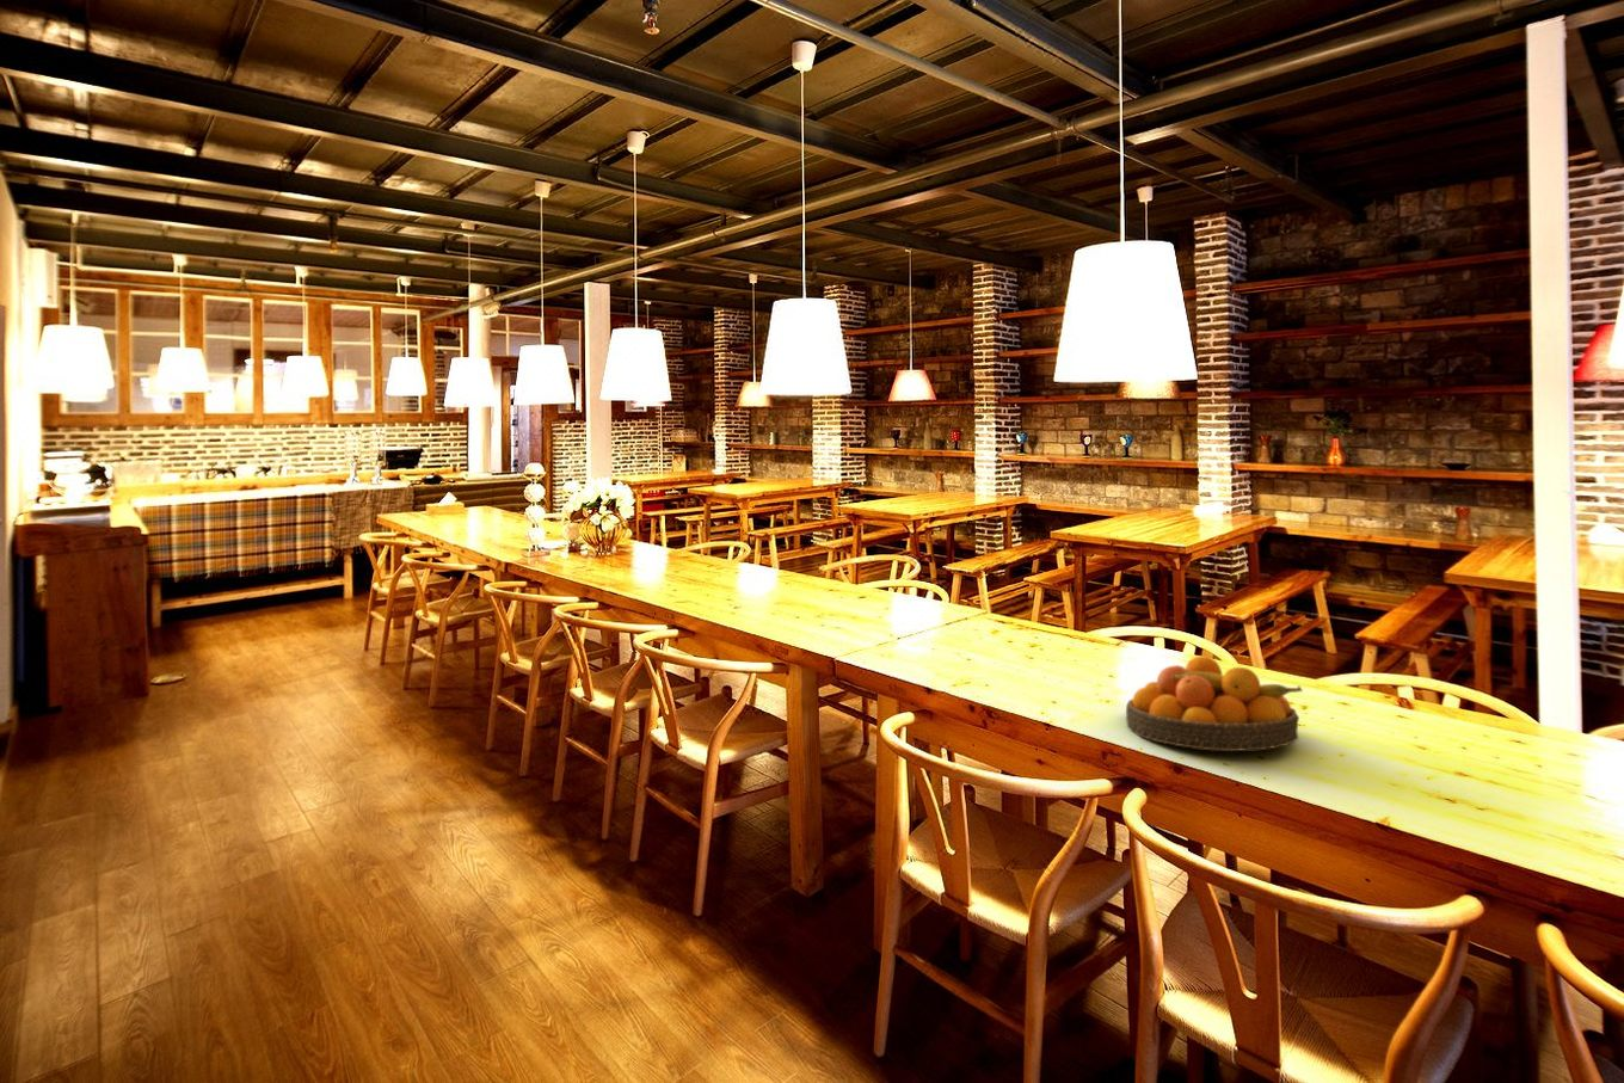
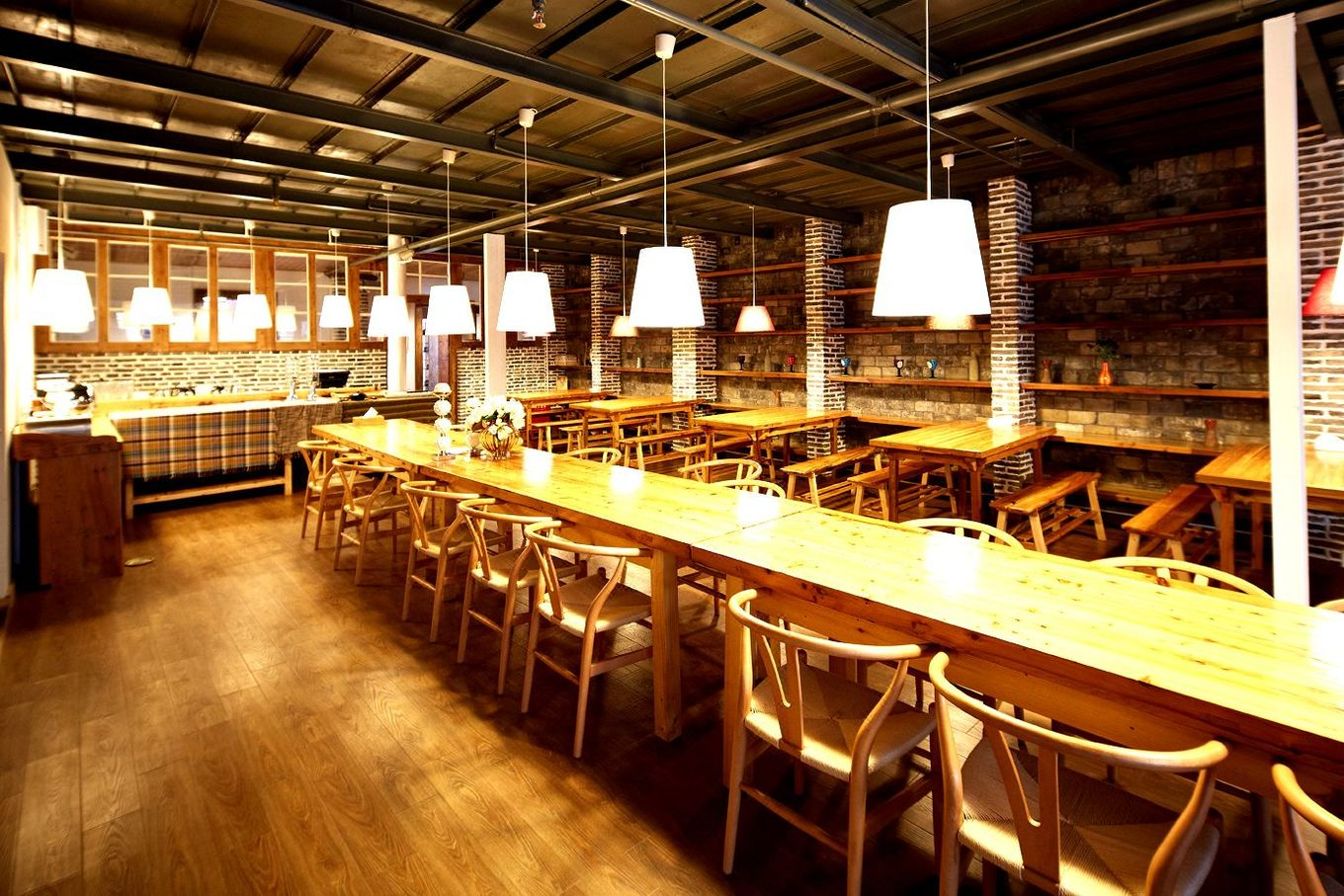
- fruit bowl [1125,654,1303,752]
